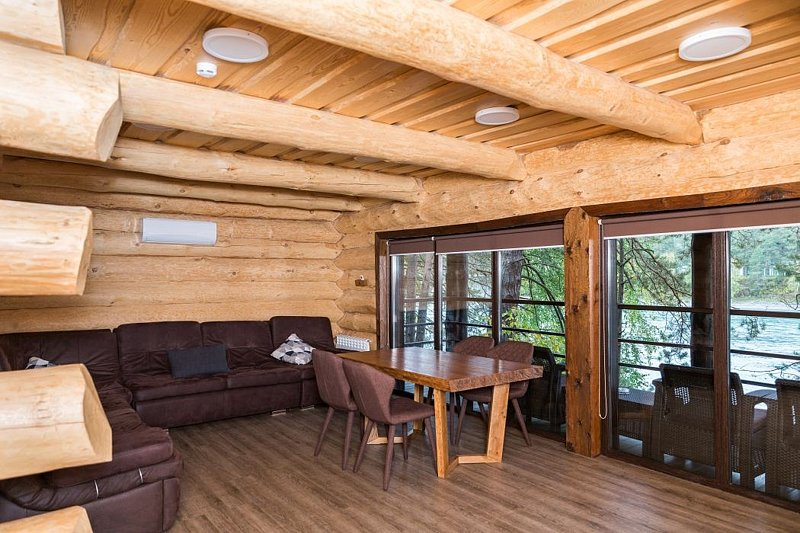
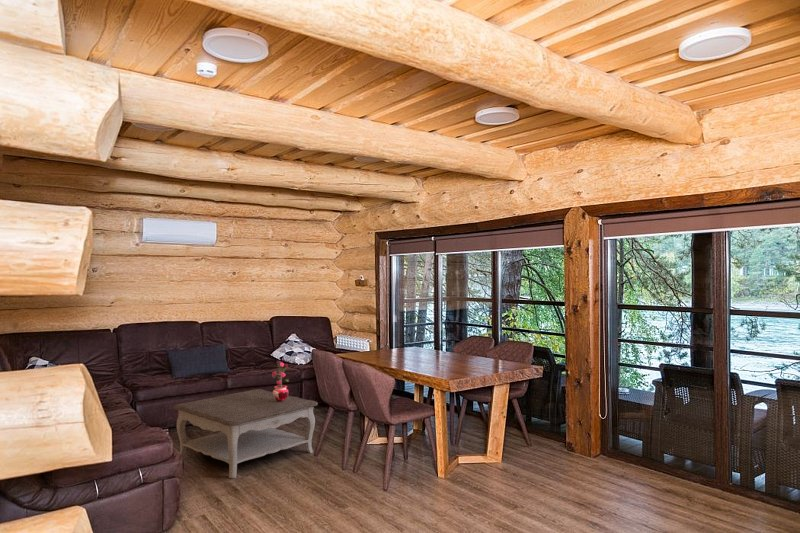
+ potted plant [271,359,290,402]
+ coffee table [172,388,319,479]
